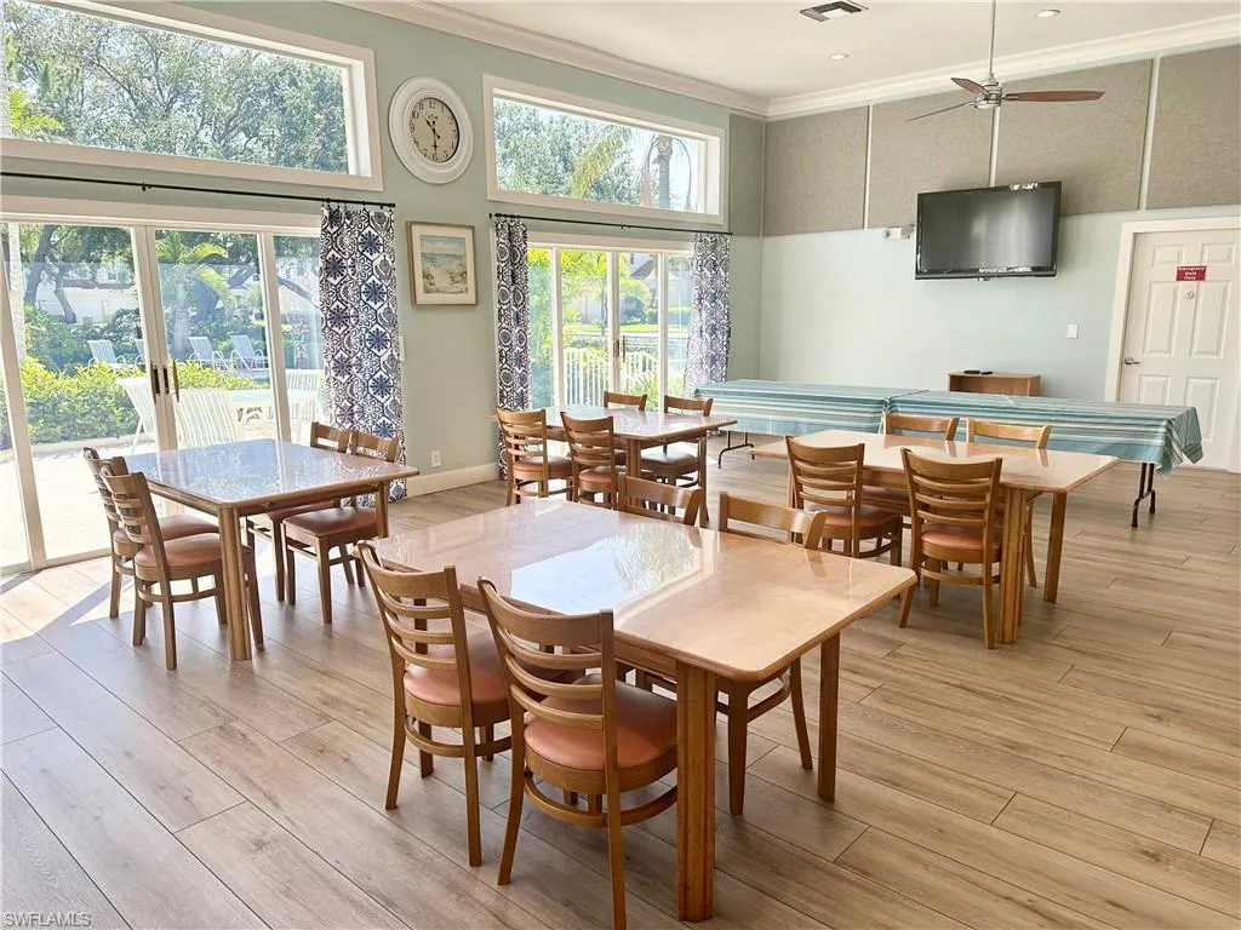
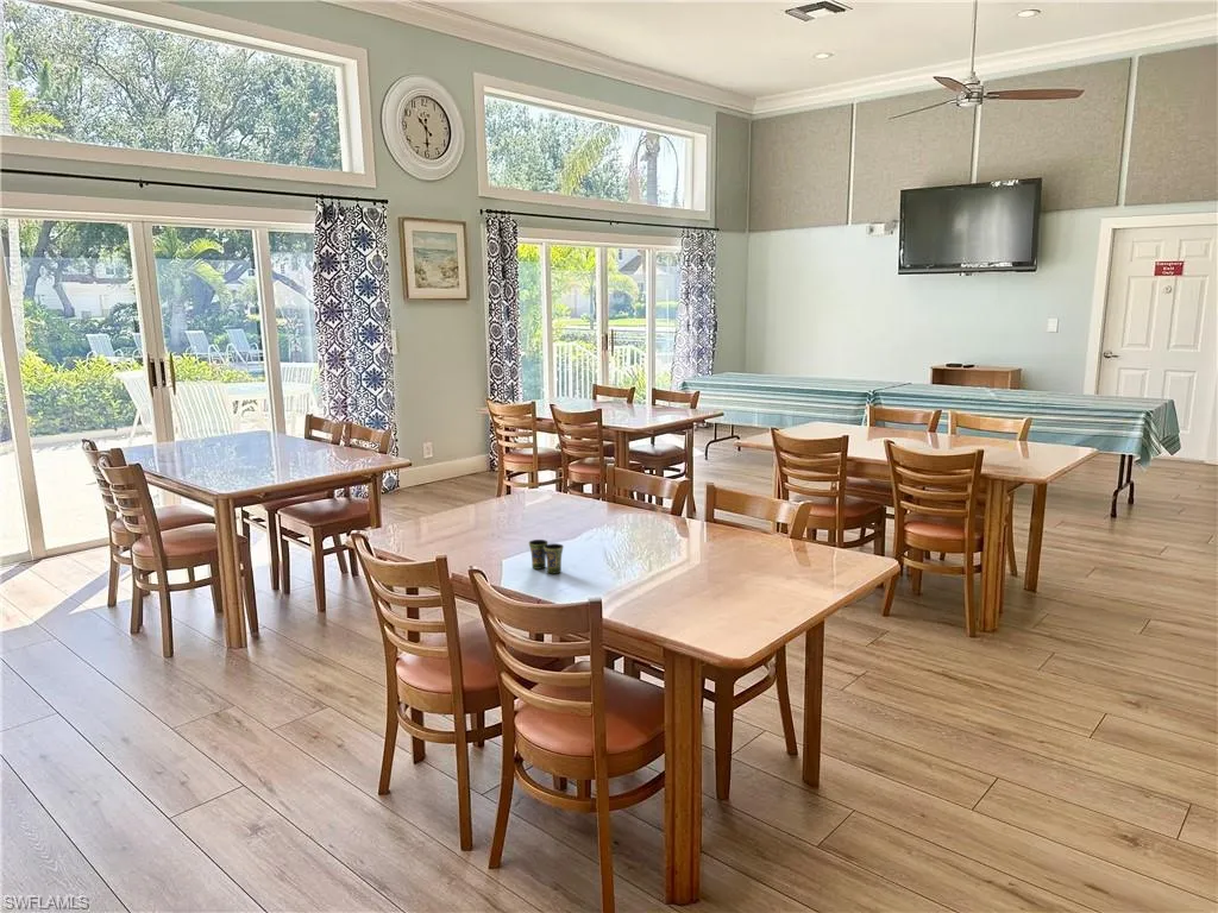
+ cup [528,539,565,575]
